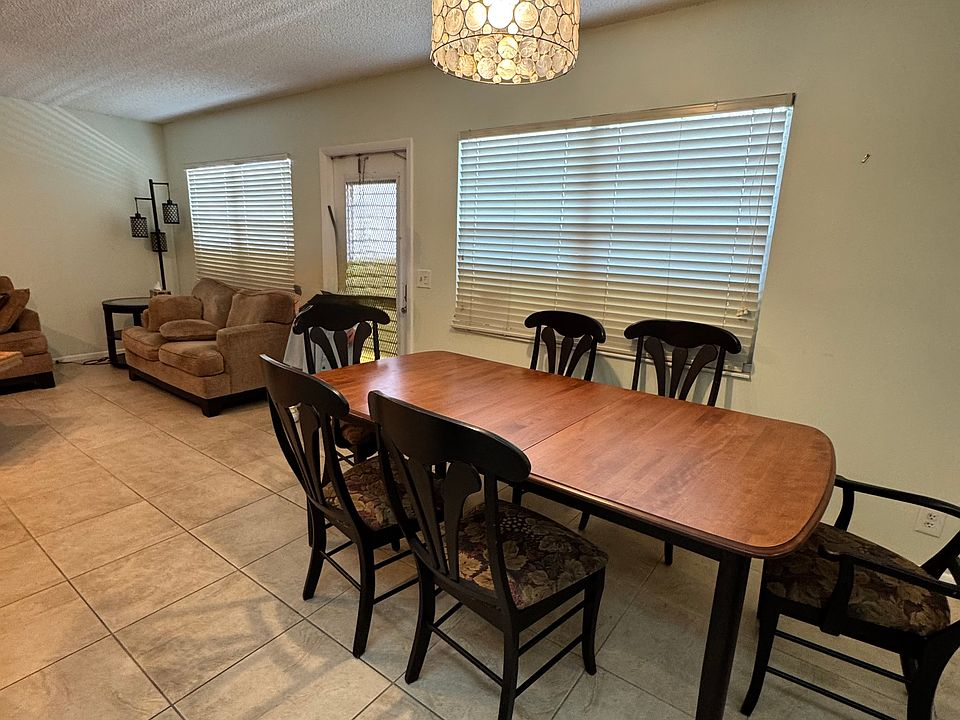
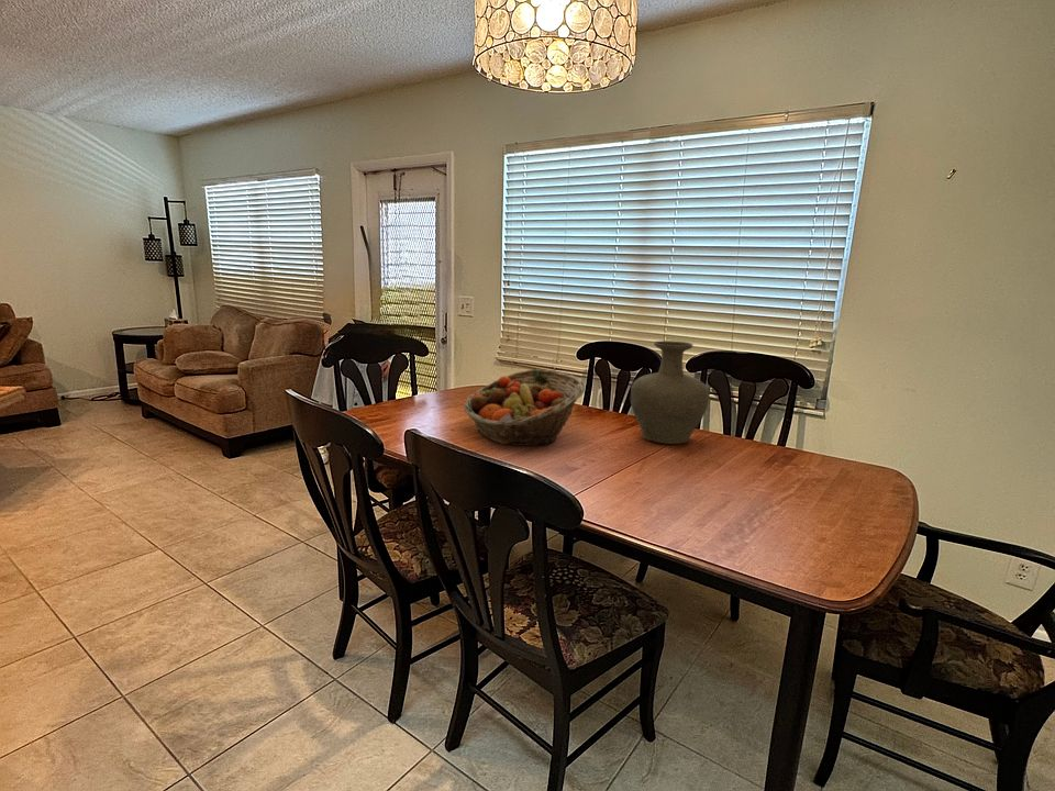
+ fruit basket [463,368,586,447]
+ vase [630,339,711,445]
